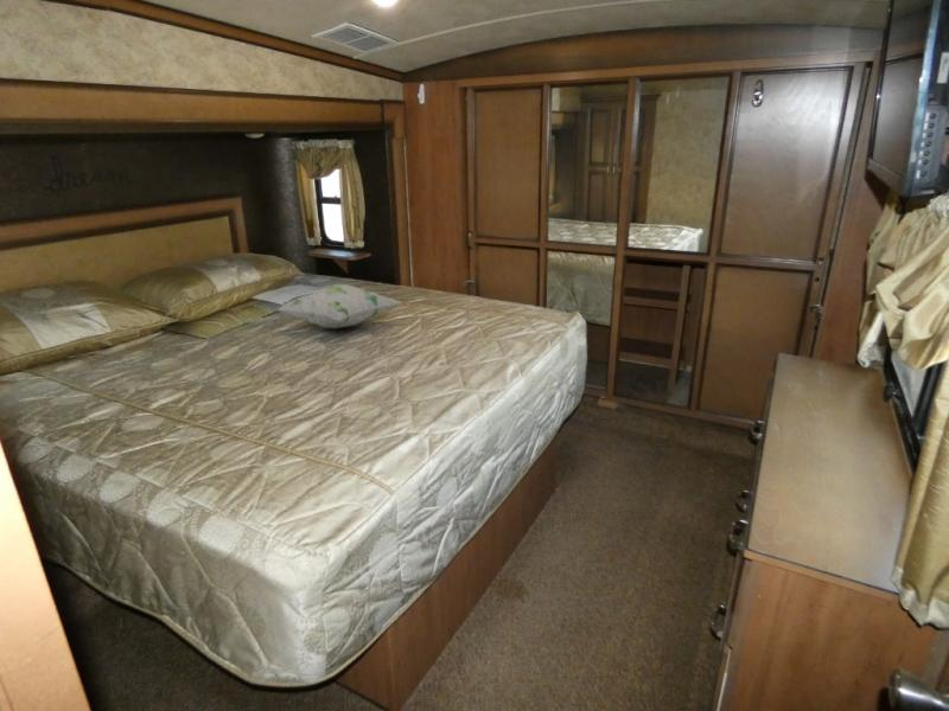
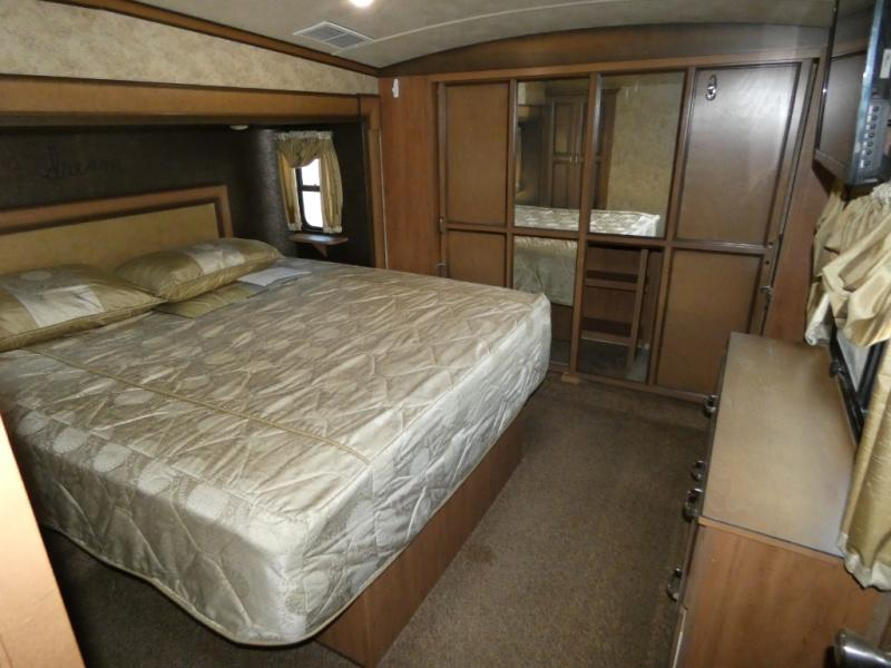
- decorative pillow [275,283,405,329]
